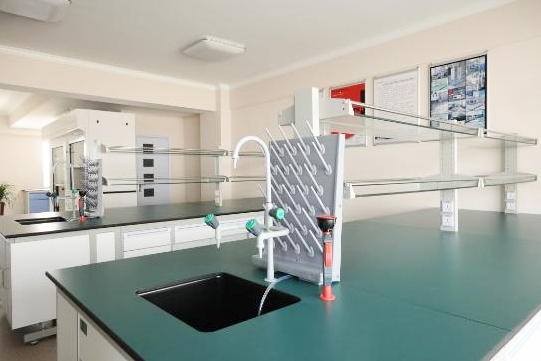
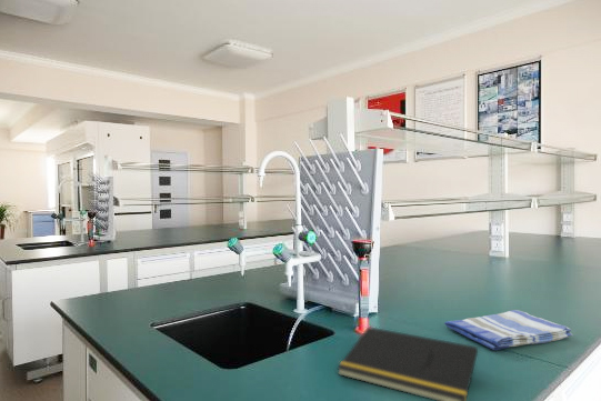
+ dish towel [443,309,574,351]
+ notepad [335,325,479,401]
